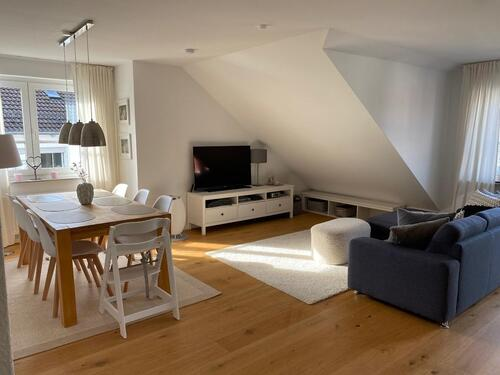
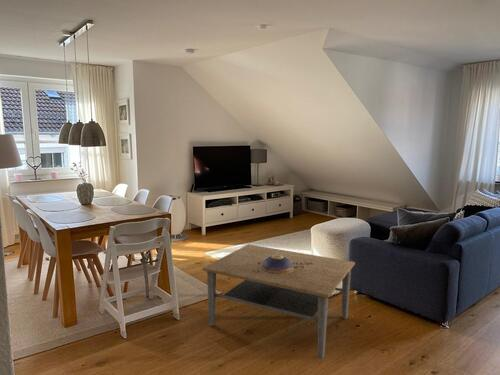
+ coffee table [201,243,356,360]
+ decorative bowl [261,255,294,274]
